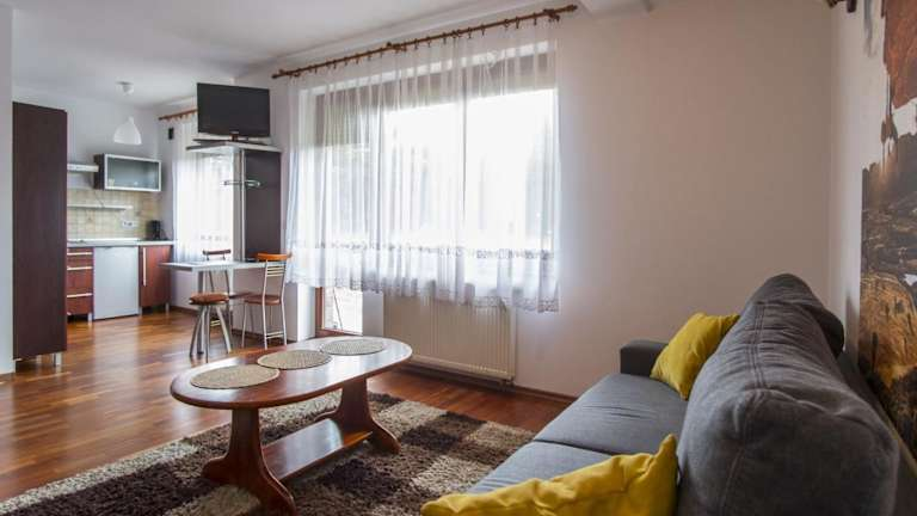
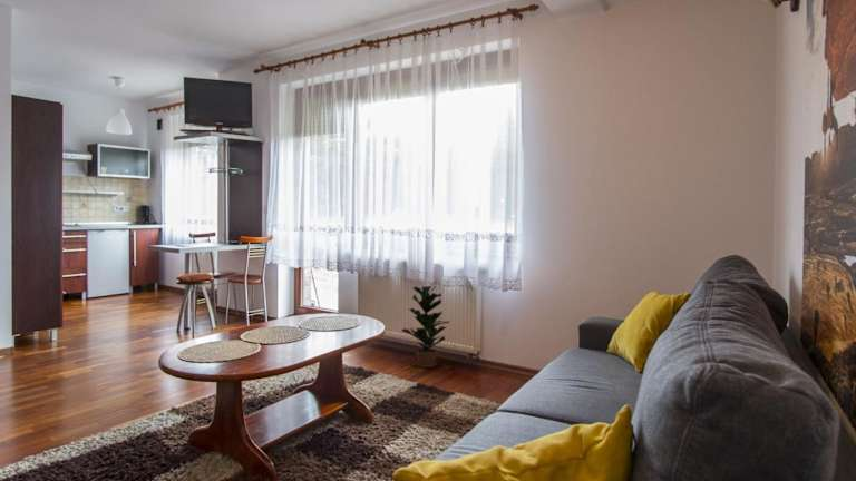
+ potted plant [401,285,450,369]
